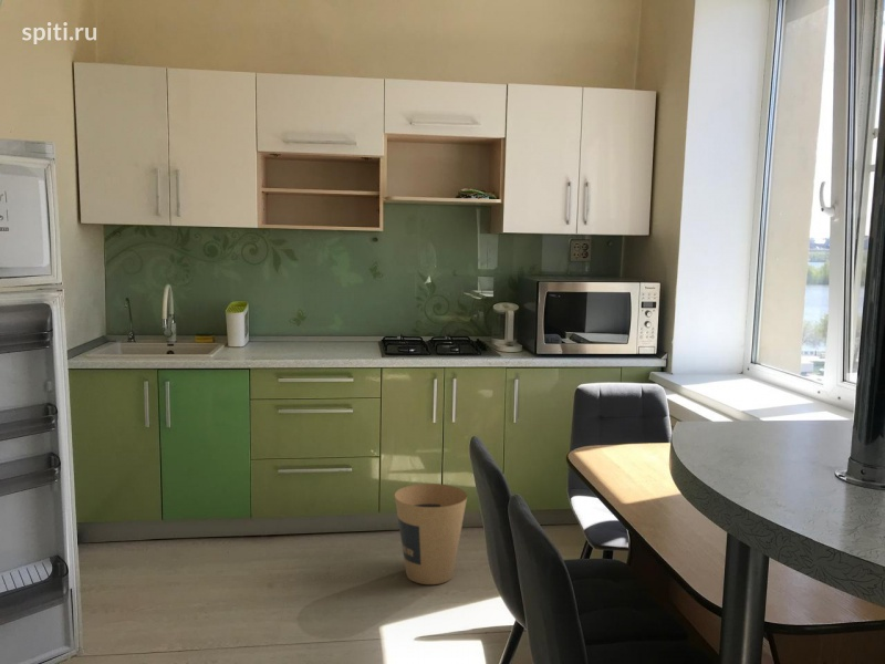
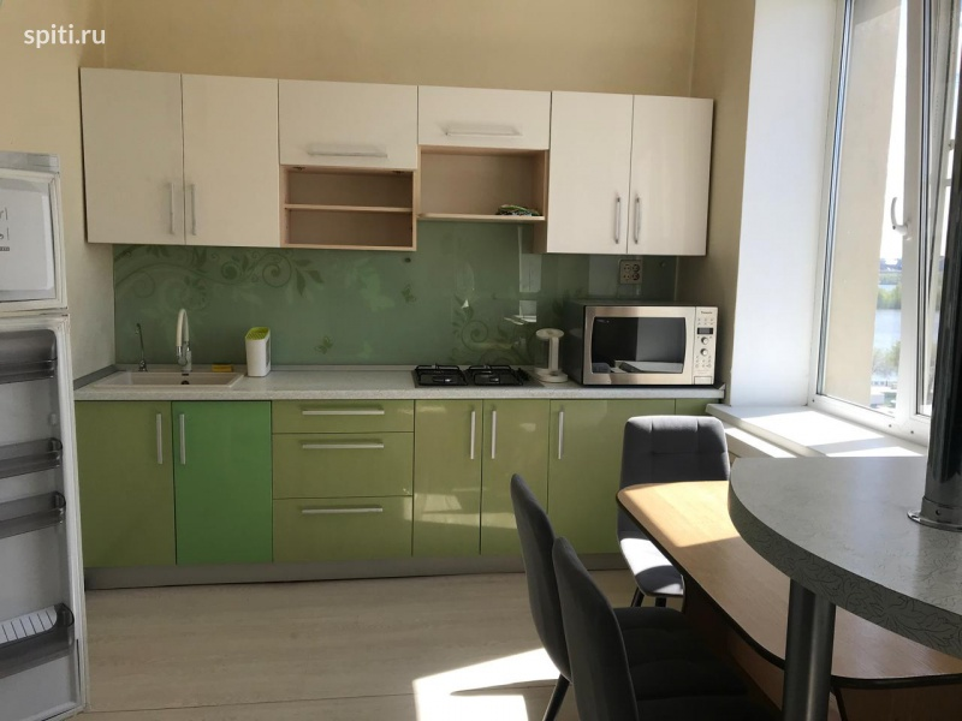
- trash can [394,483,468,585]
